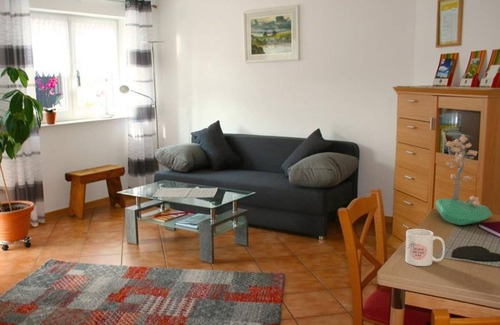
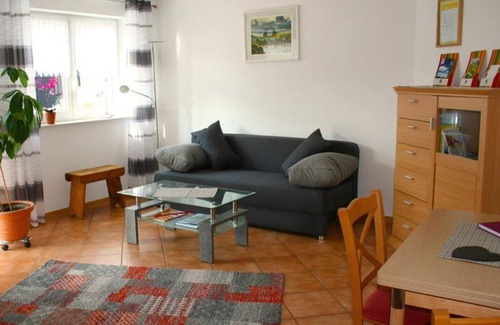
- mug [404,228,446,267]
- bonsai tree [434,133,493,226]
